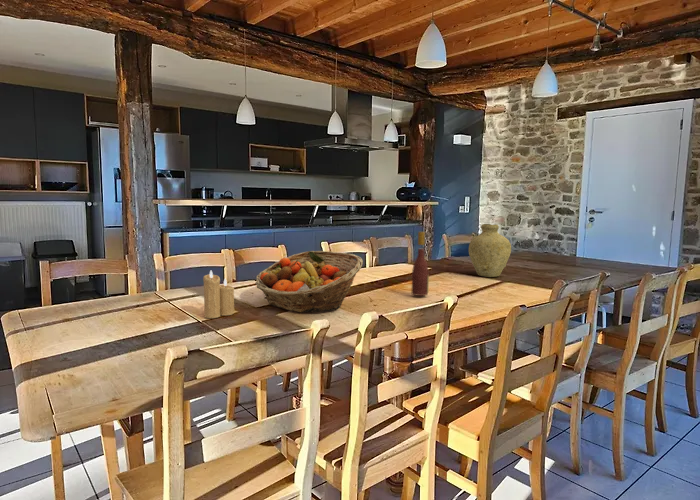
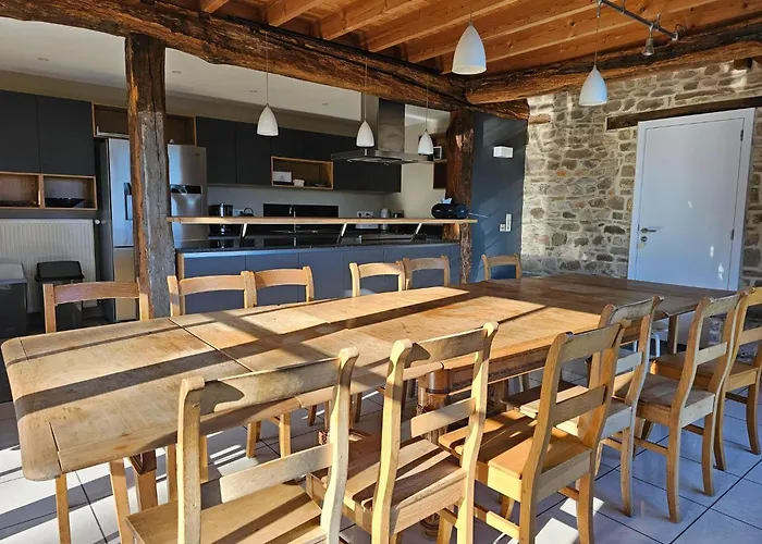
- vase [468,223,512,278]
- candle [202,270,235,319]
- fruit basket [254,250,364,313]
- wine bottle [411,231,430,297]
